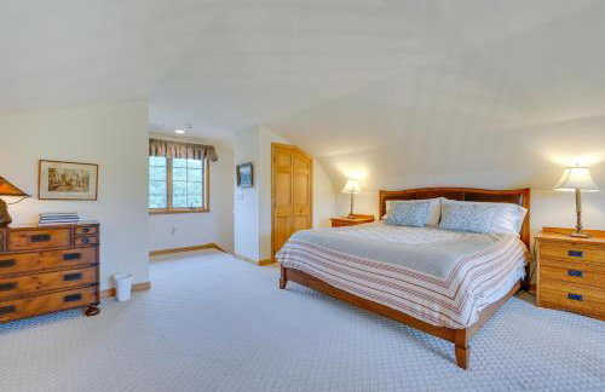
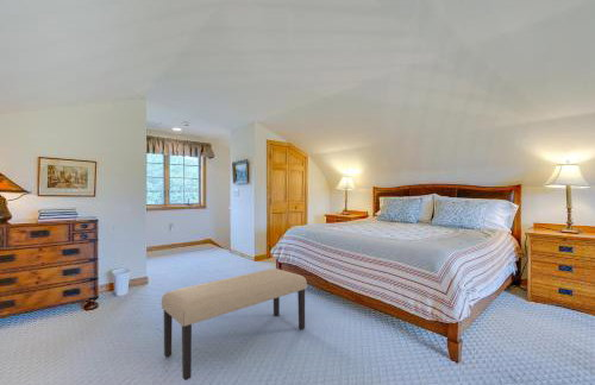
+ bench [161,267,308,381]
